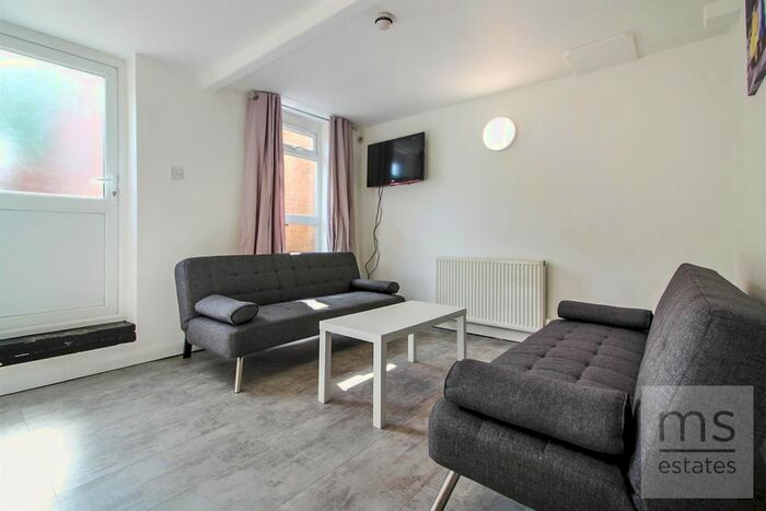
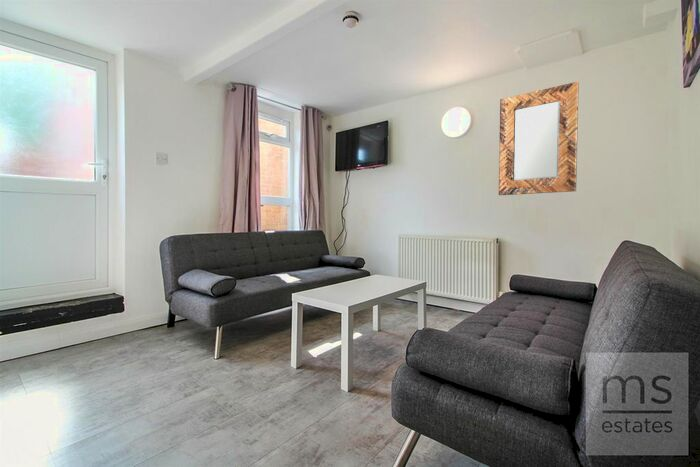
+ home mirror [498,81,580,196]
